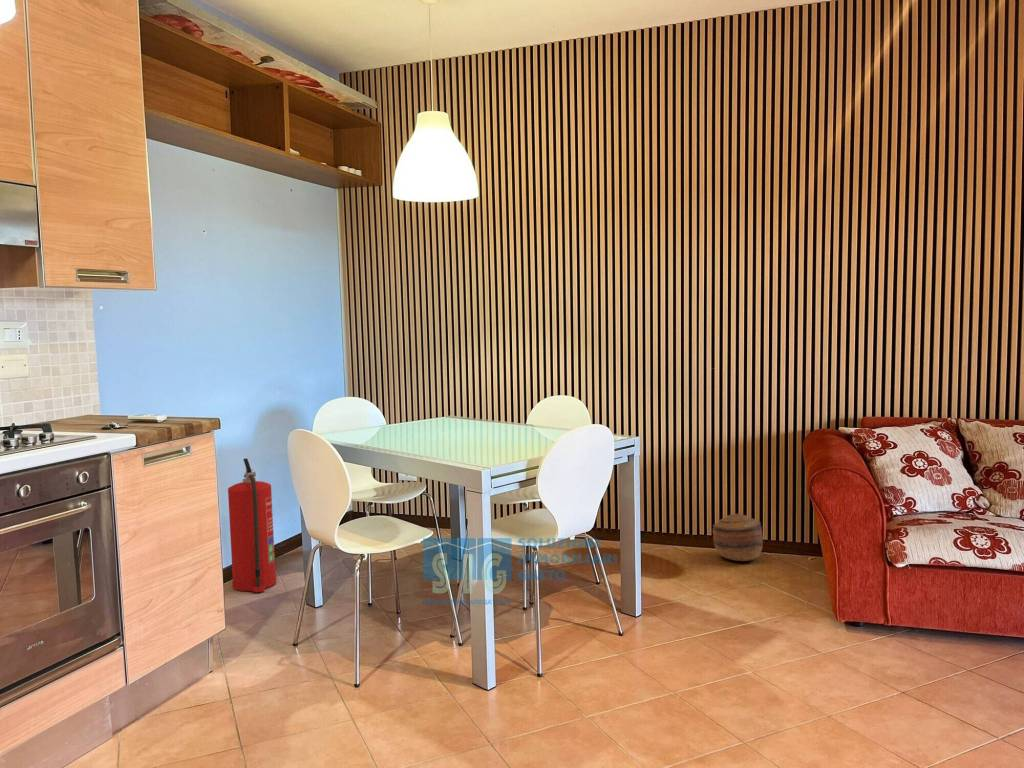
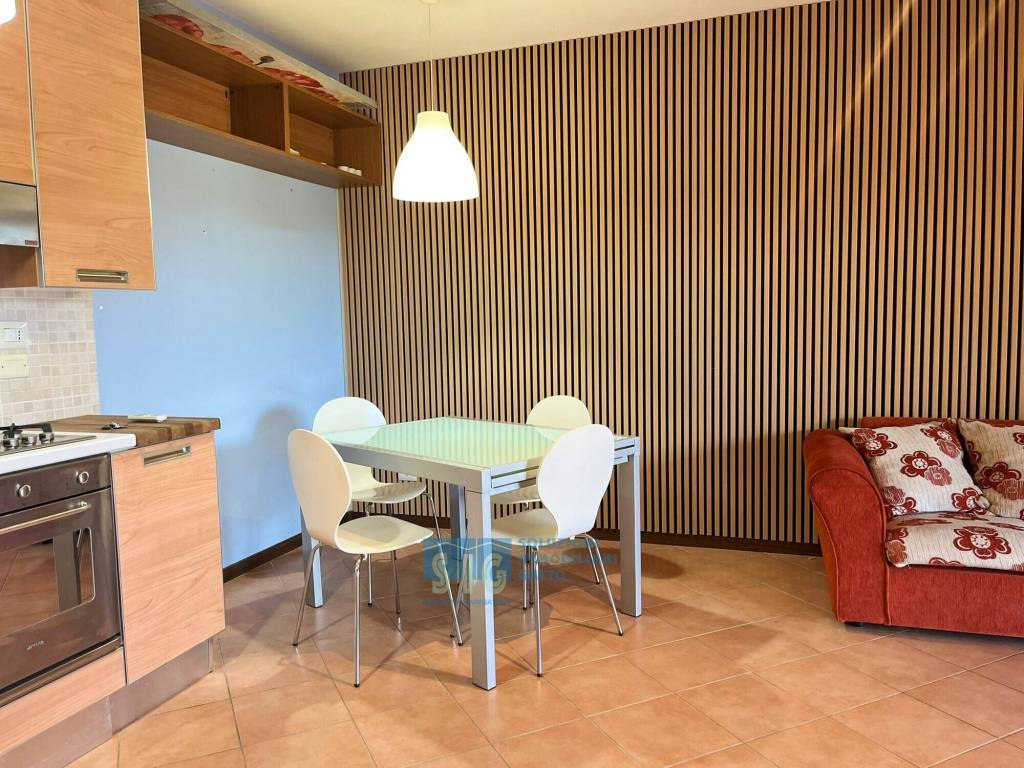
- basket [712,513,764,562]
- fire extinguisher [227,457,277,594]
